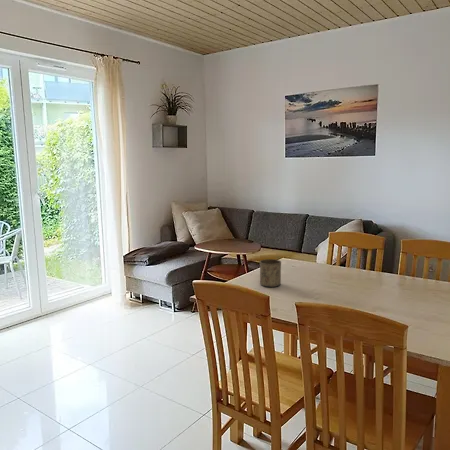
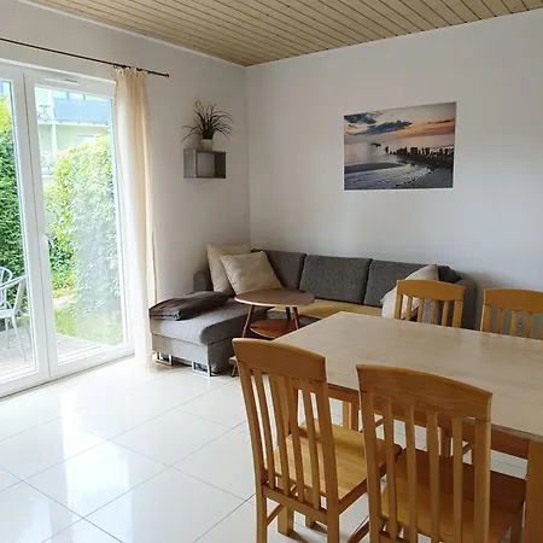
- cup [259,258,282,288]
